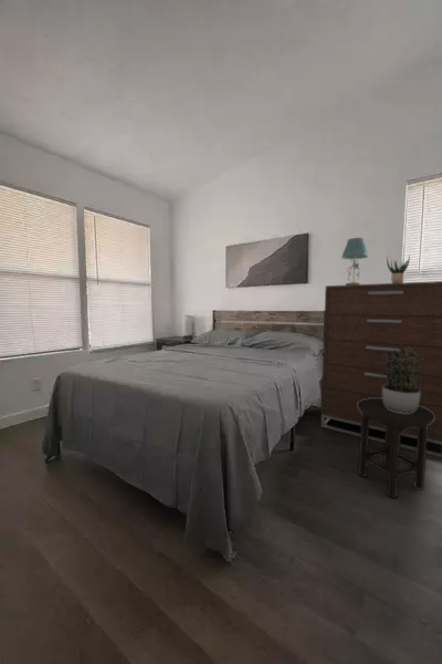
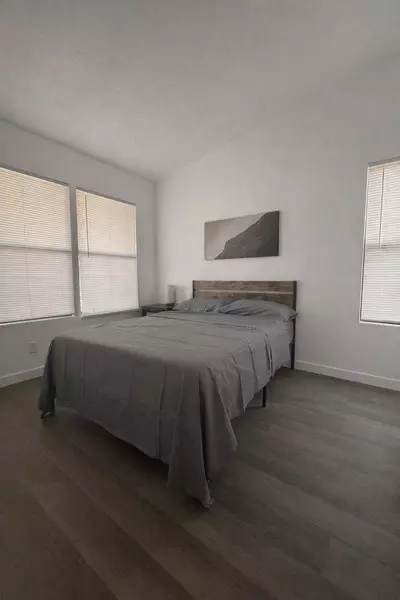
- stool [357,397,435,499]
- dresser [320,280,442,458]
- potted plant [386,253,411,283]
- potted plant [380,347,427,413]
- table lamp [340,237,369,286]
